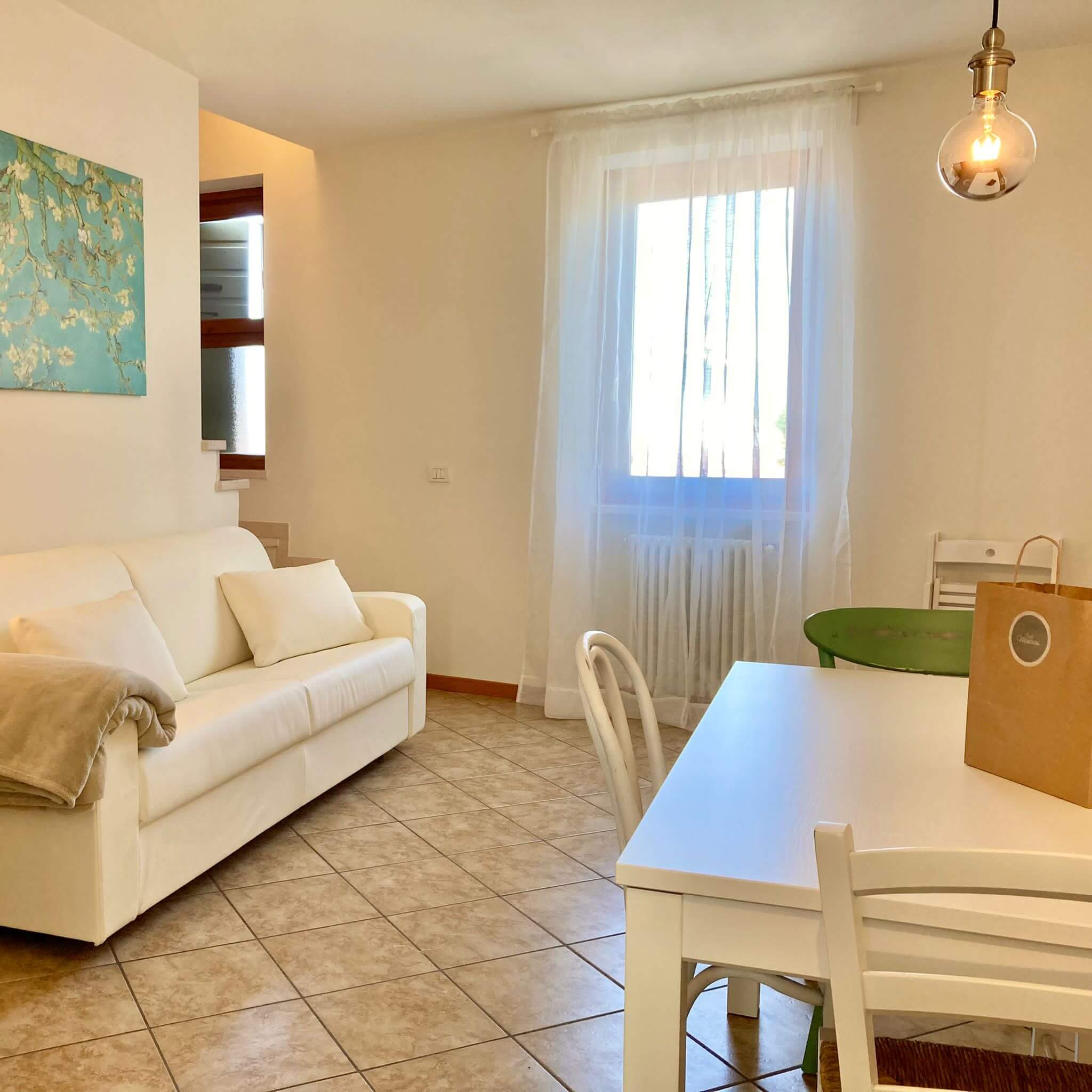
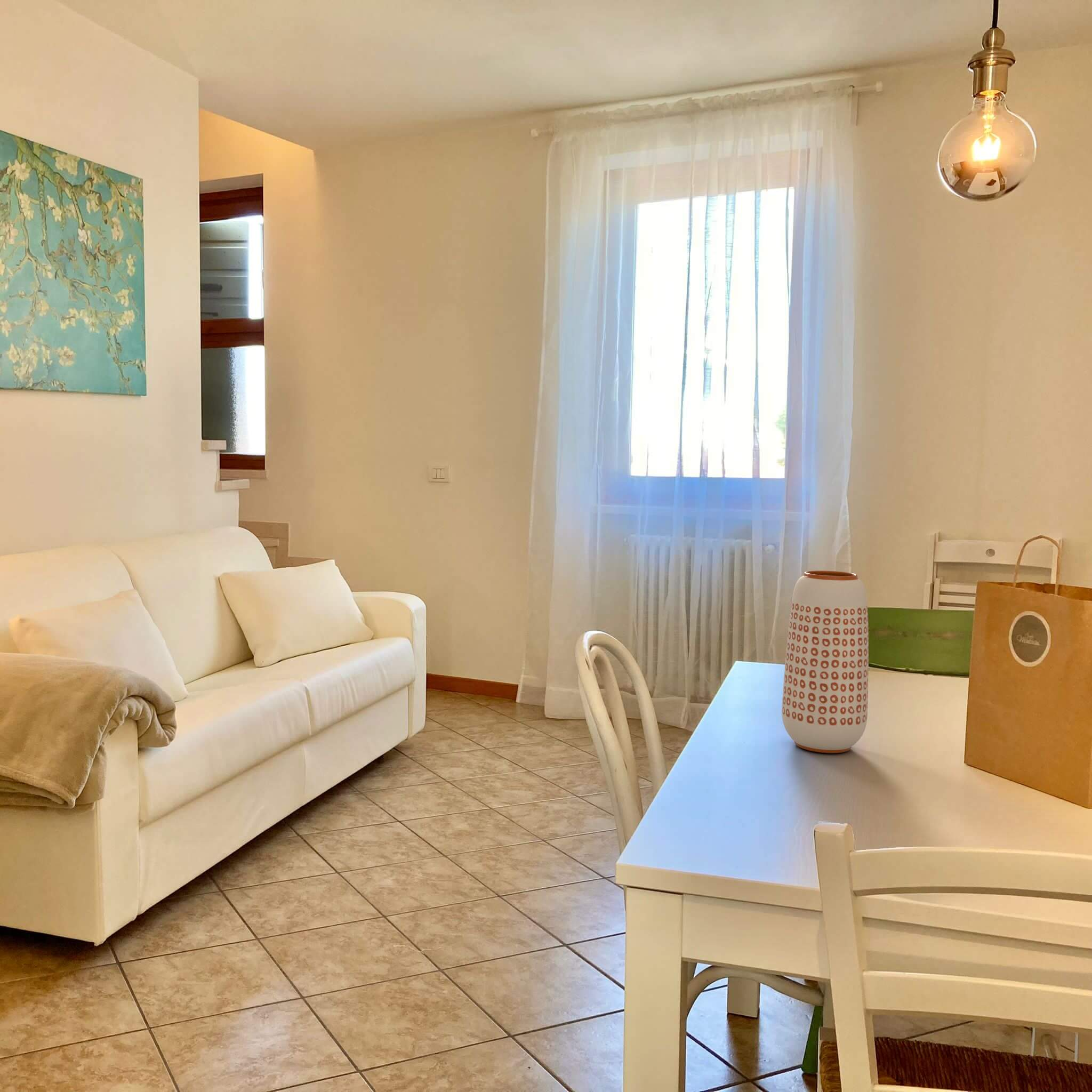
+ planter [781,570,869,753]
